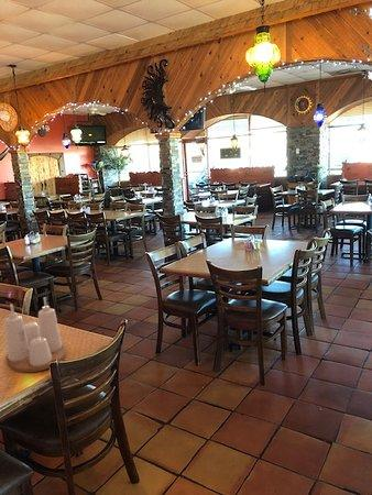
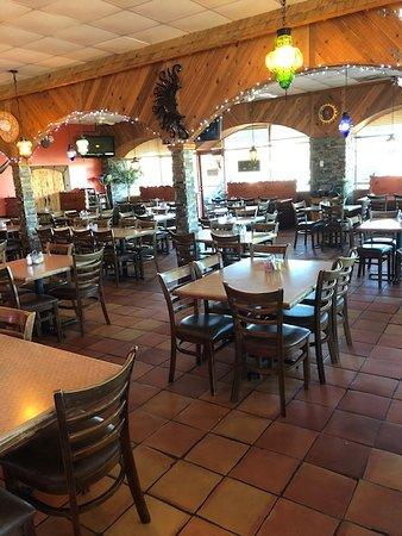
- condiment set [3,296,67,373]
